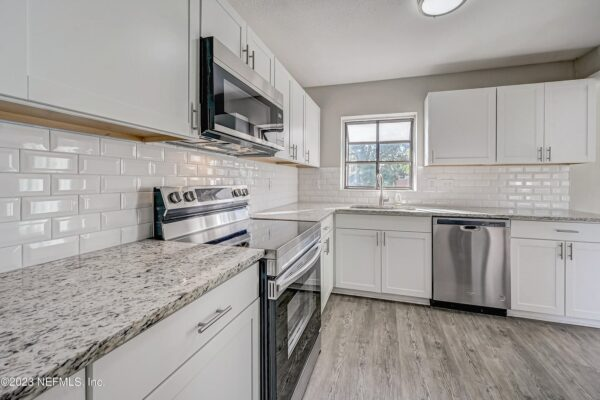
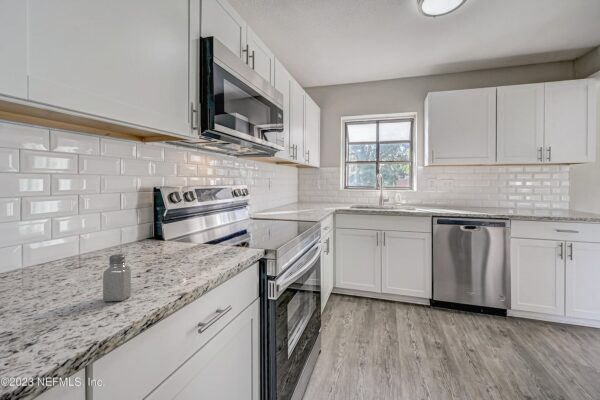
+ saltshaker [102,253,132,303]
